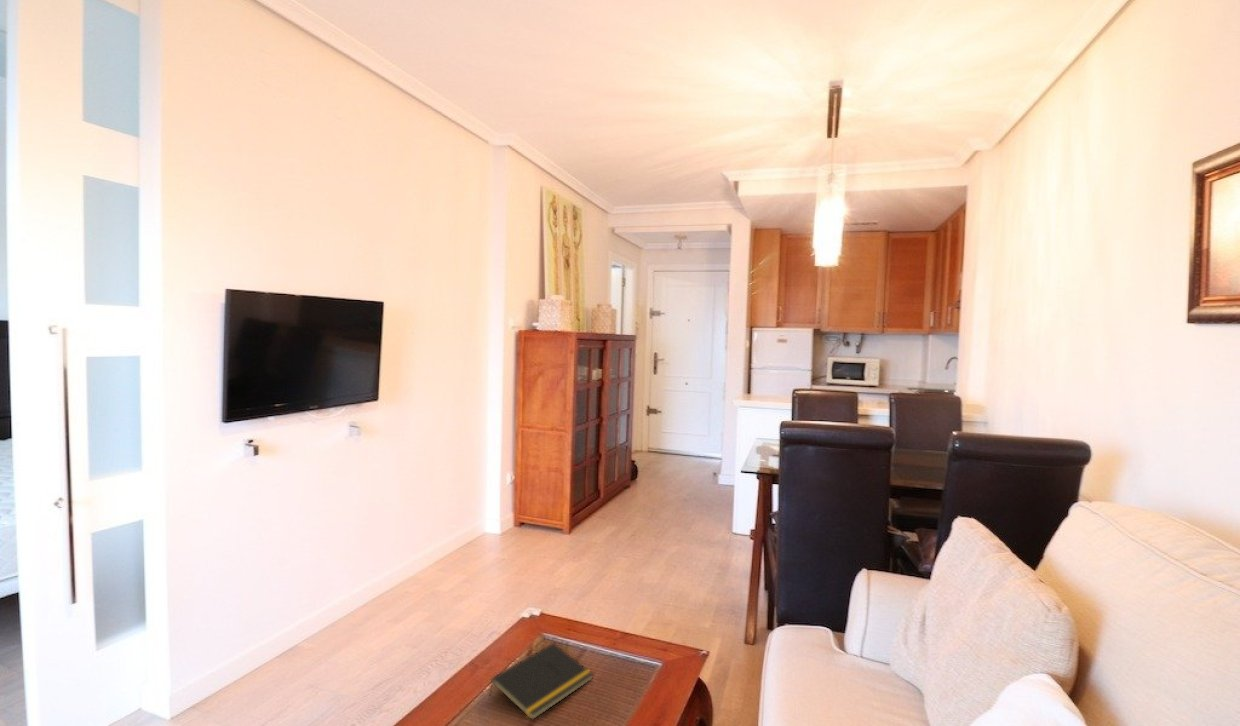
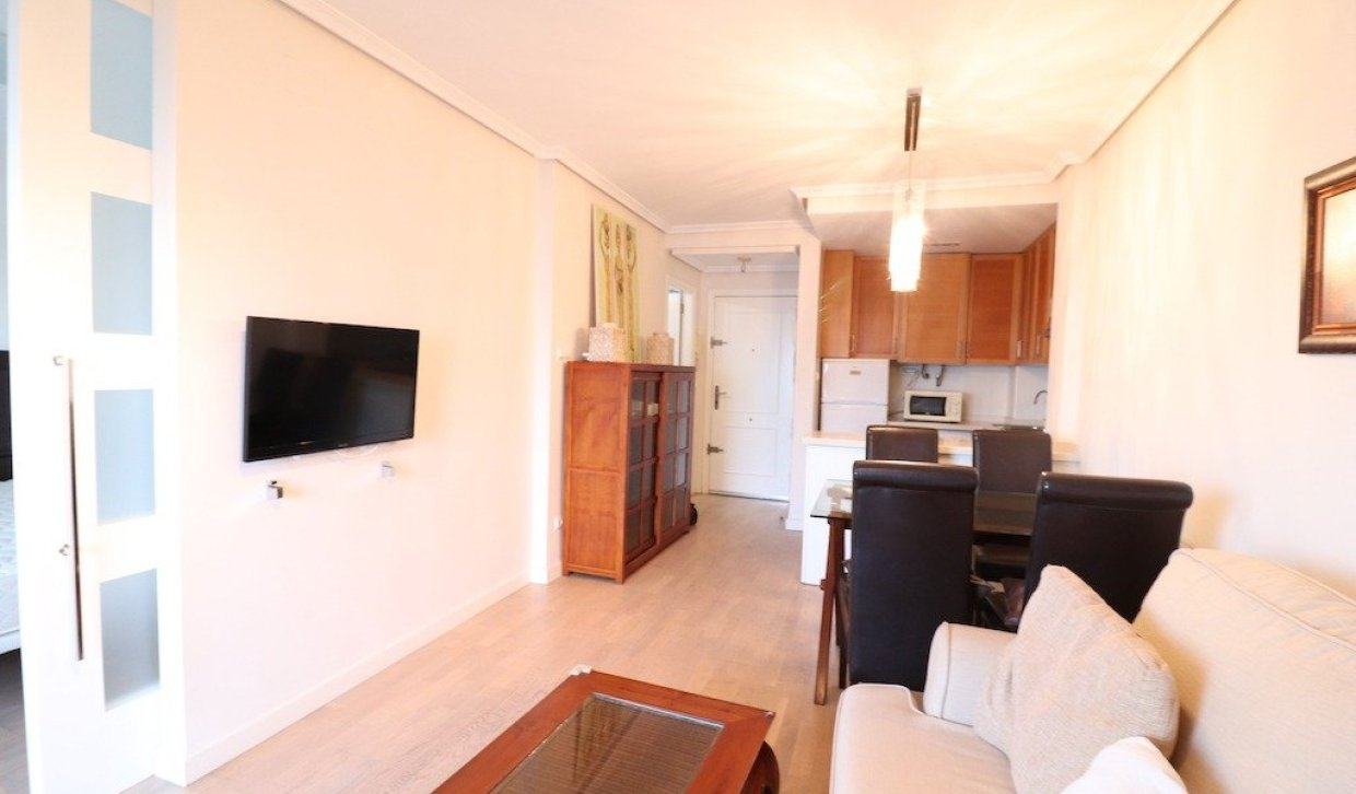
- notepad [489,642,595,721]
